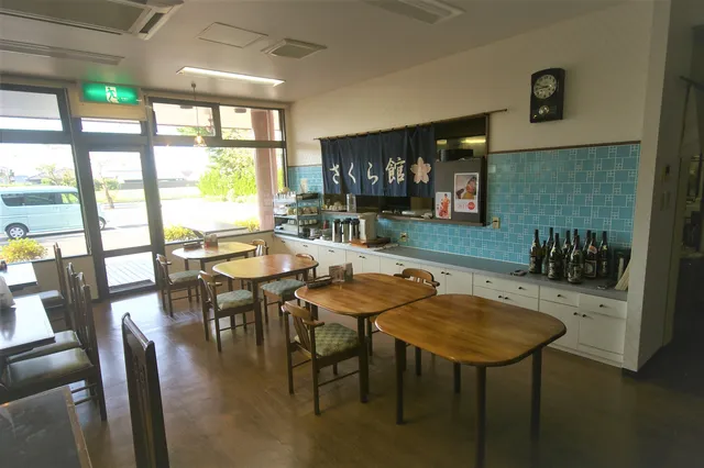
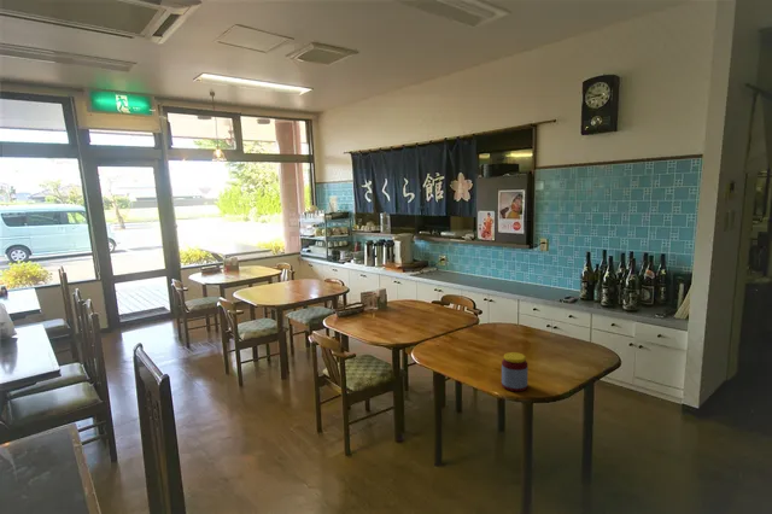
+ jar [501,351,530,392]
